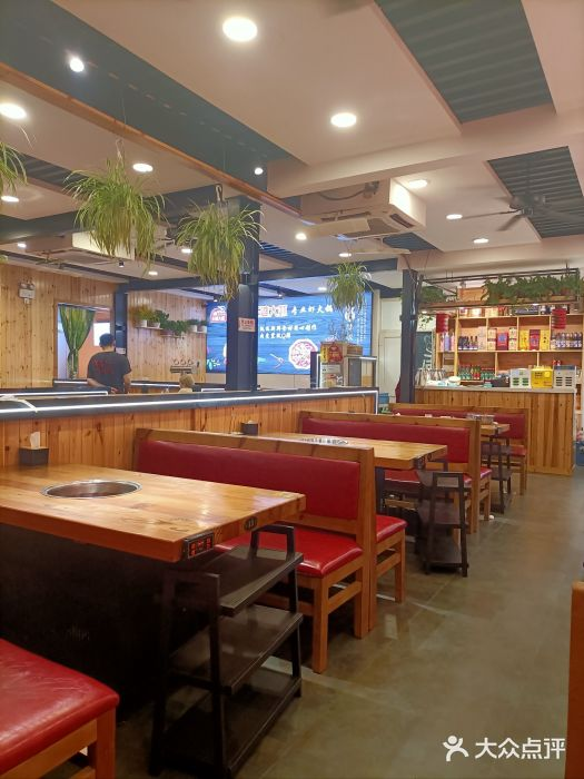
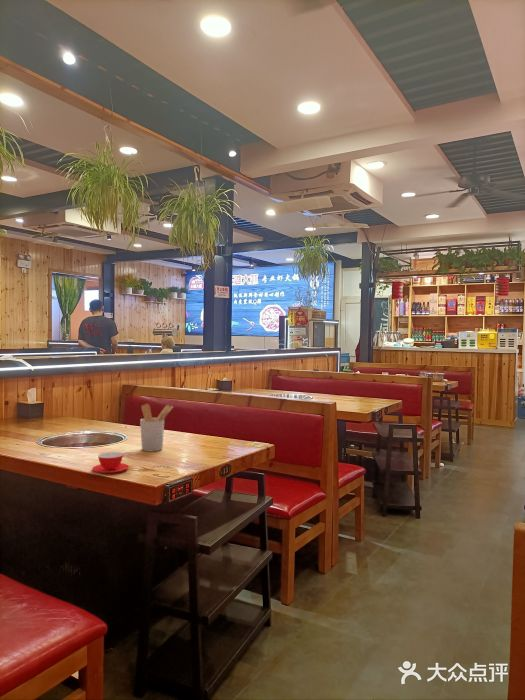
+ utensil holder [139,403,175,452]
+ teacup [91,451,130,474]
